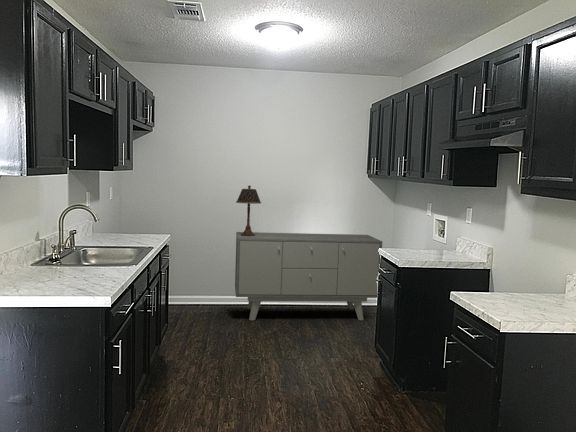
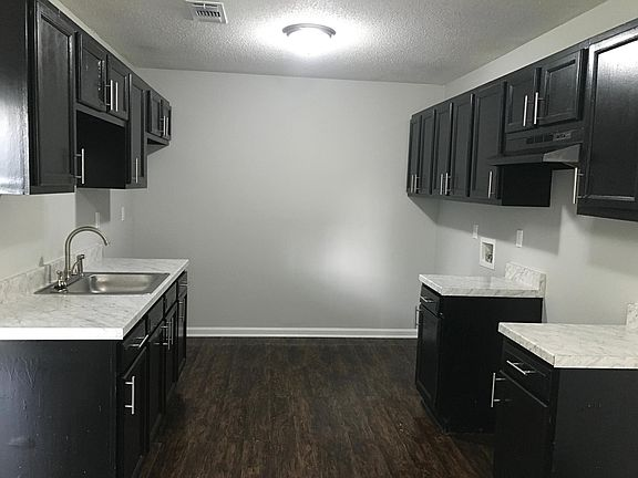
- sideboard [234,231,384,322]
- table lamp [235,184,262,236]
